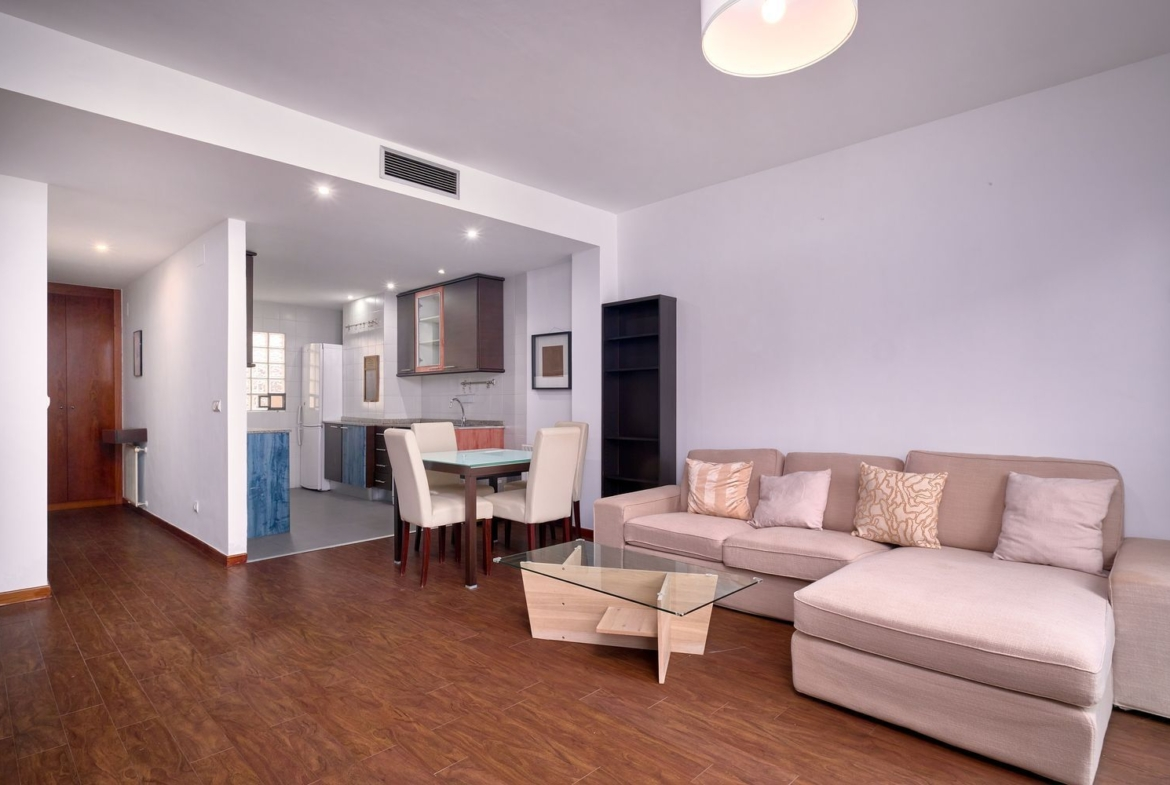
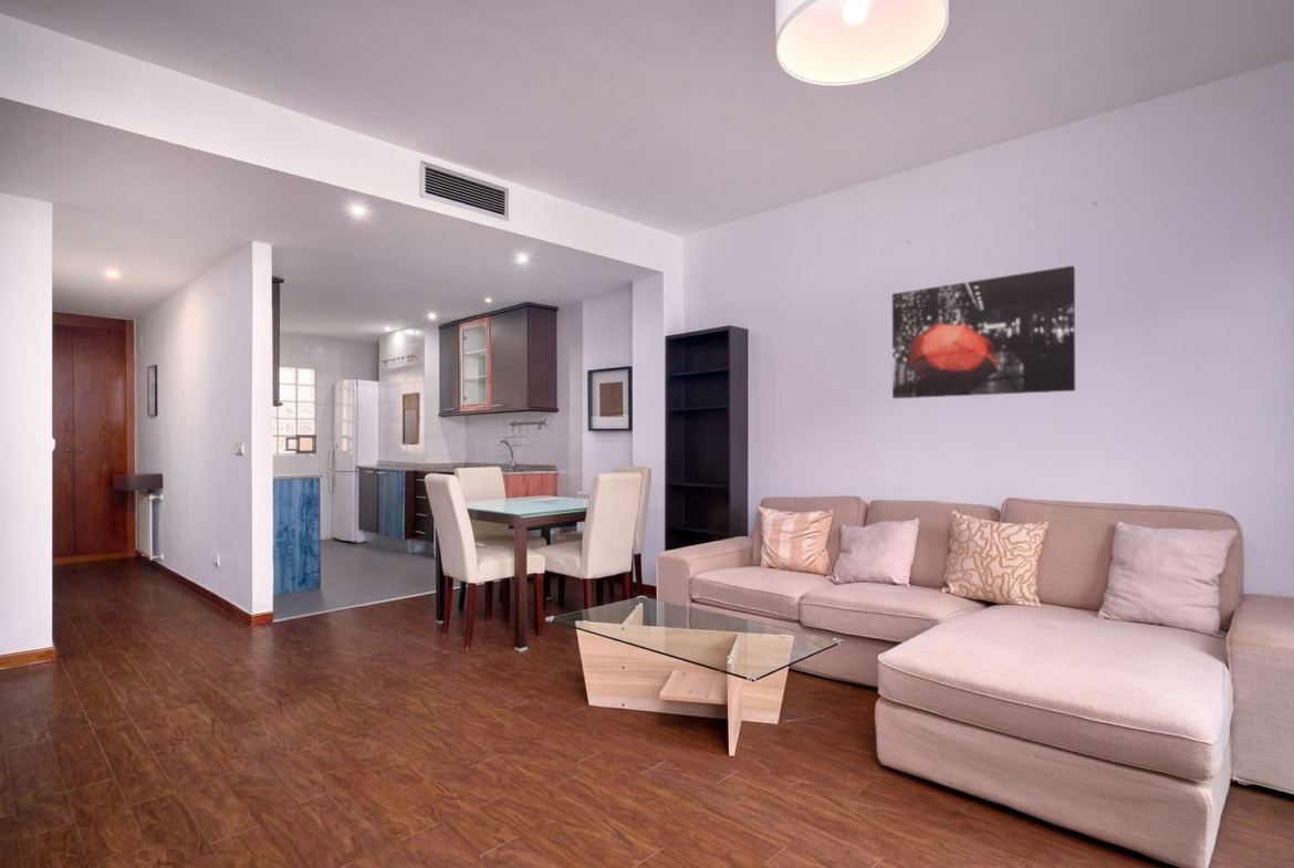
+ wall art [891,264,1076,399]
